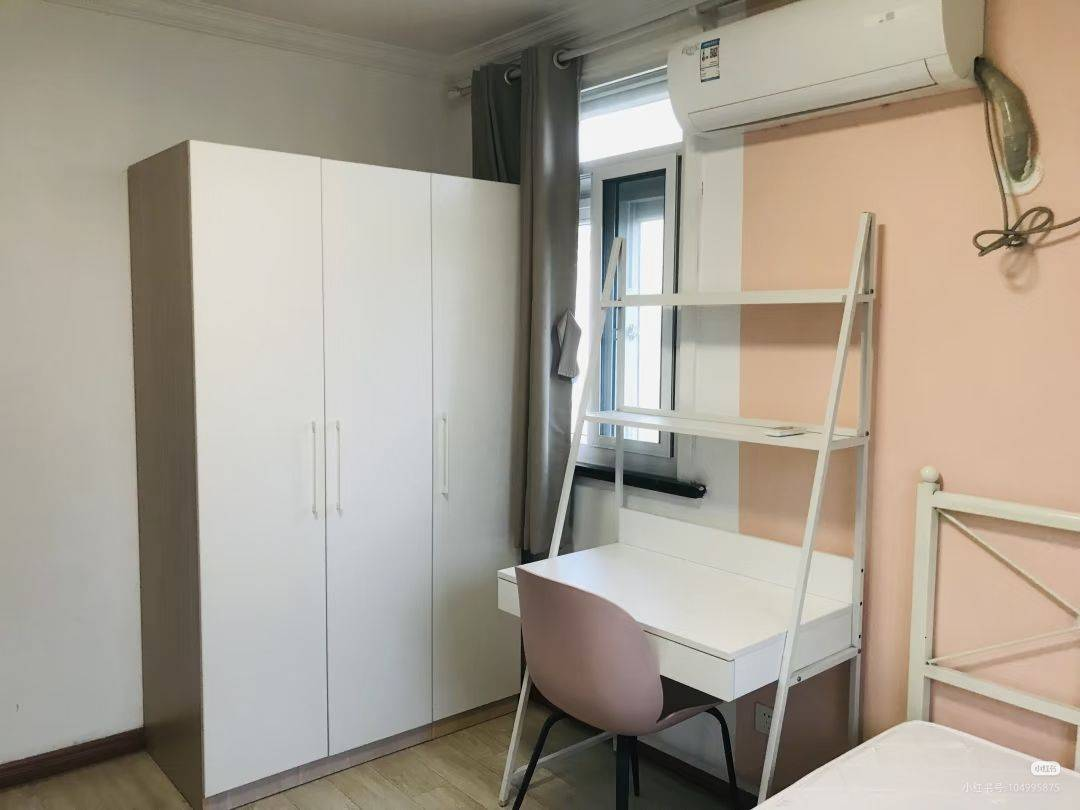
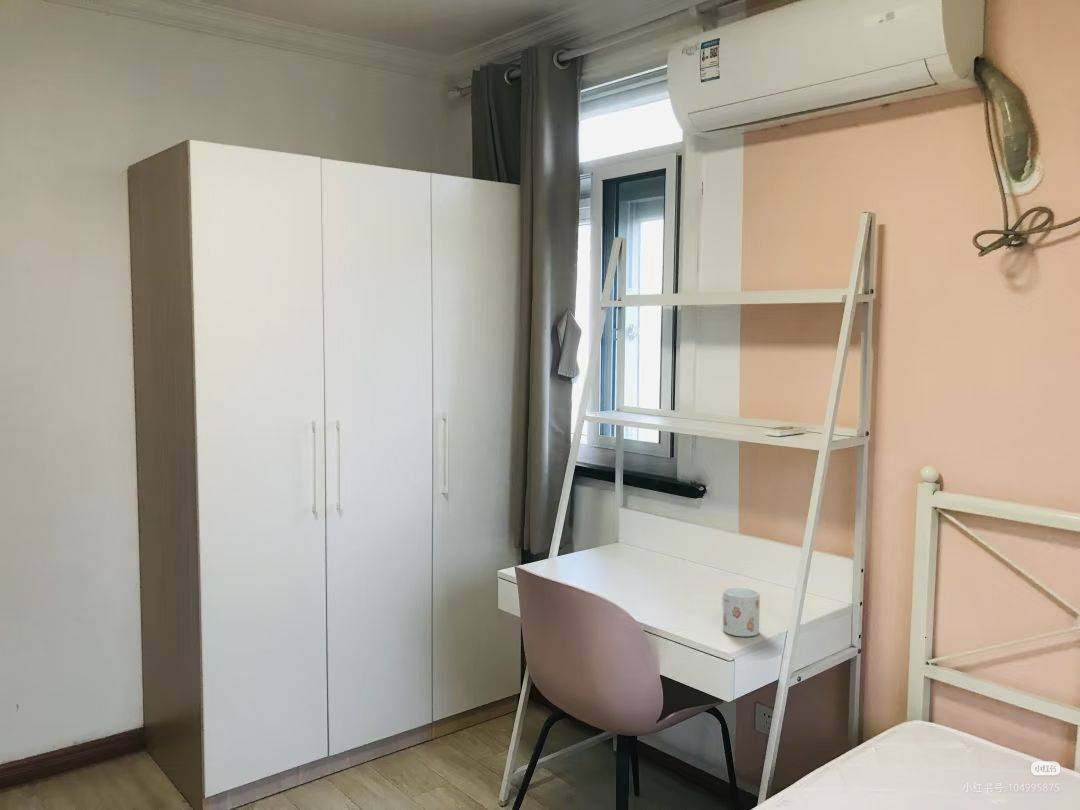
+ mug [721,586,761,637]
